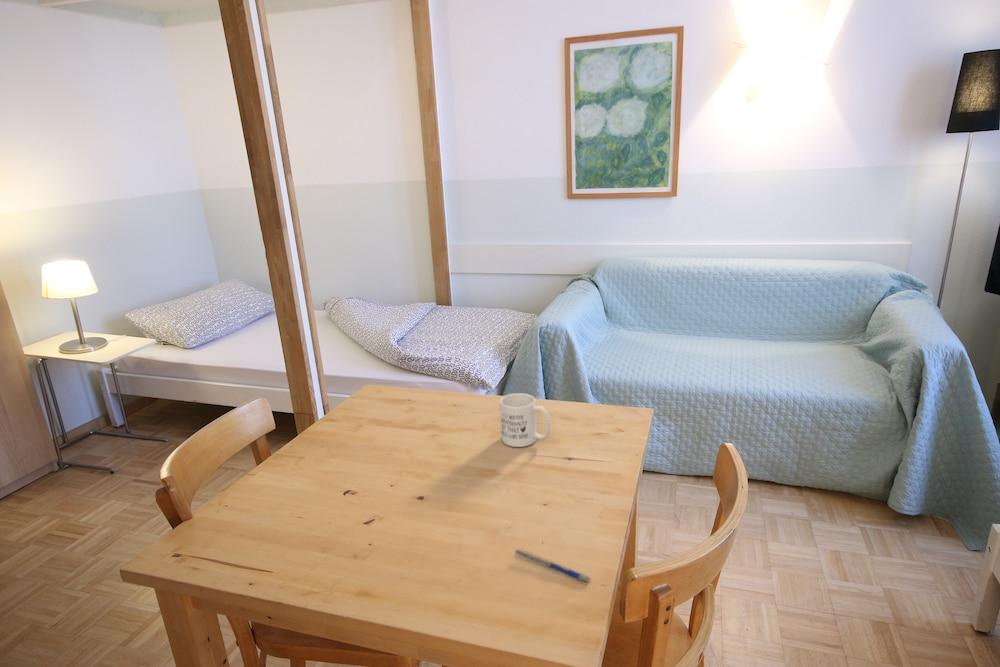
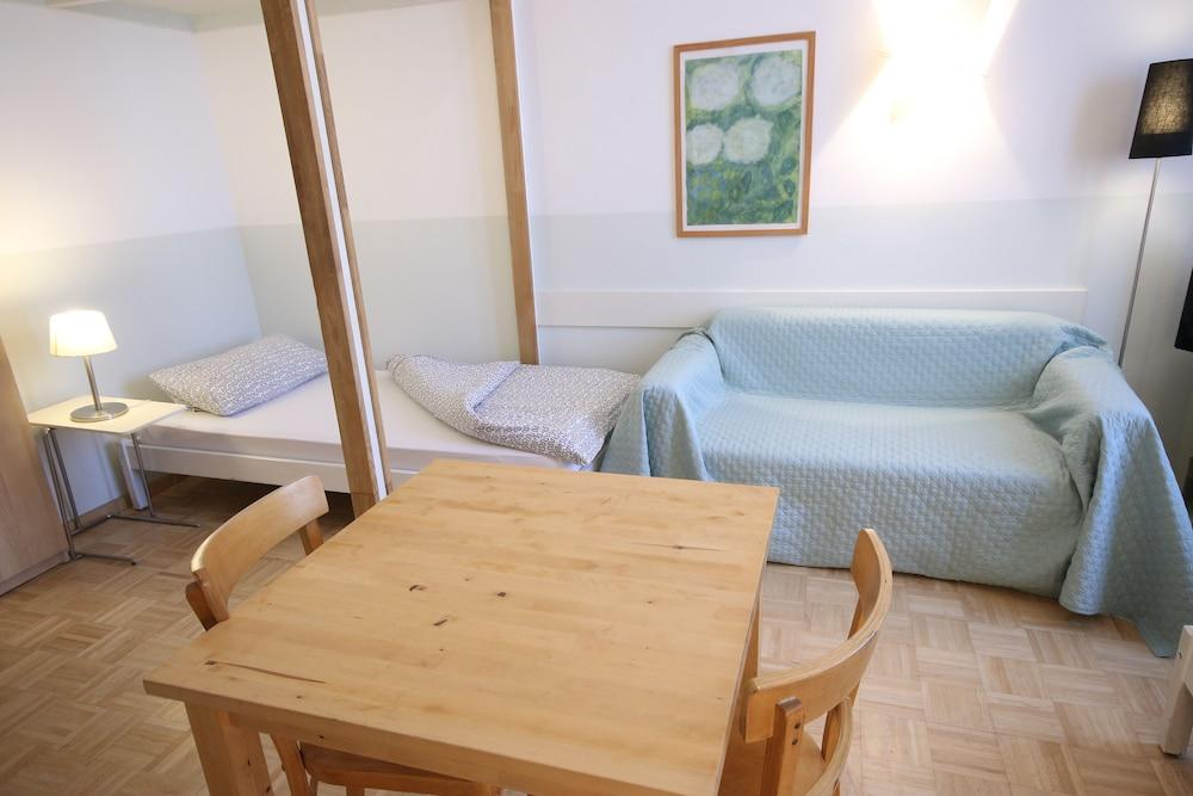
- pen [513,548,591,585]
- mug [499,392,551,448]
